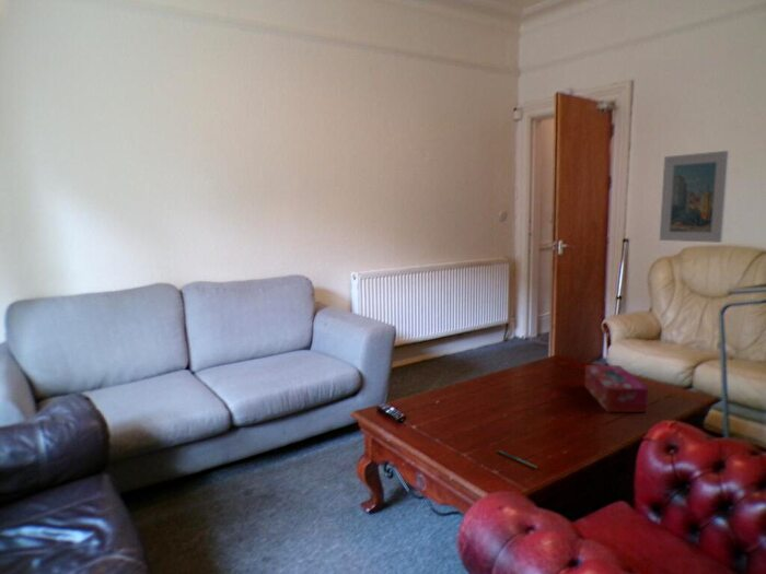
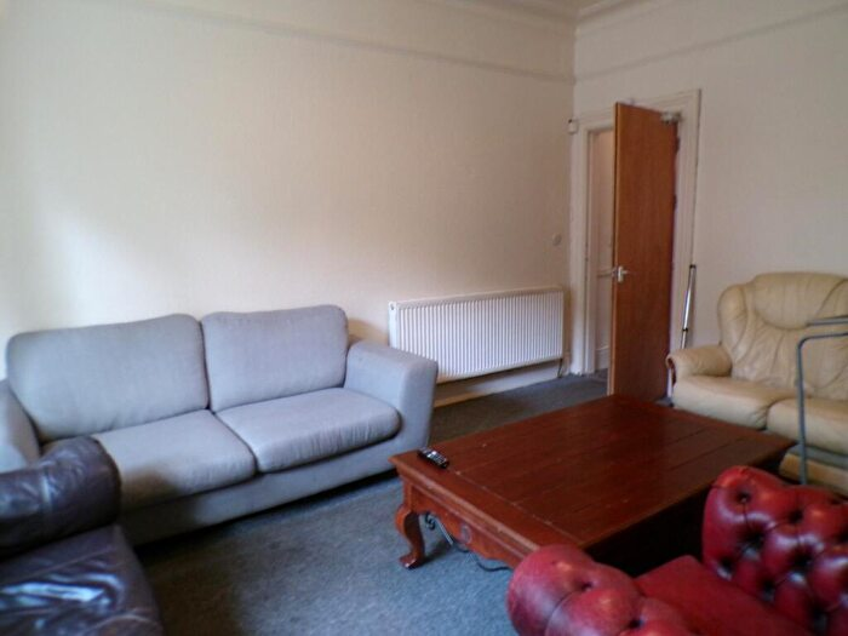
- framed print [659,150,731,244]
- pen [497,449,538,470]
- tissue box [583,364,649,413]
